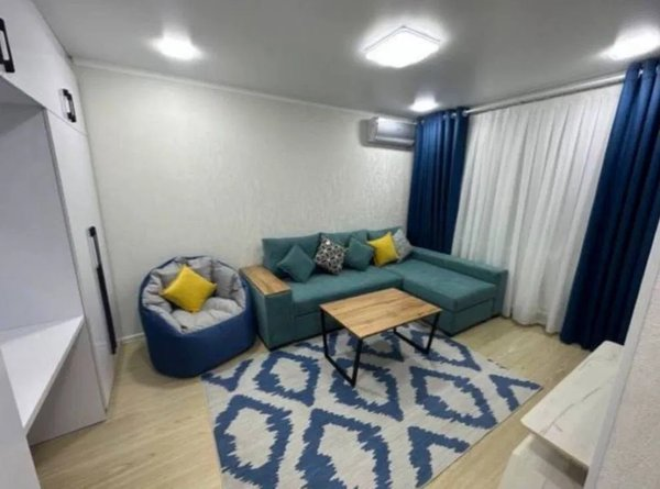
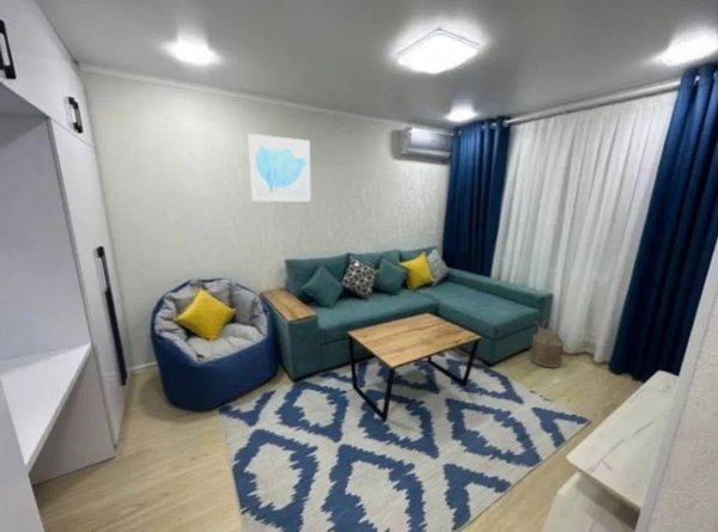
+ watering can [529,317,570,369]
+ wall art [247,133,312,202]
